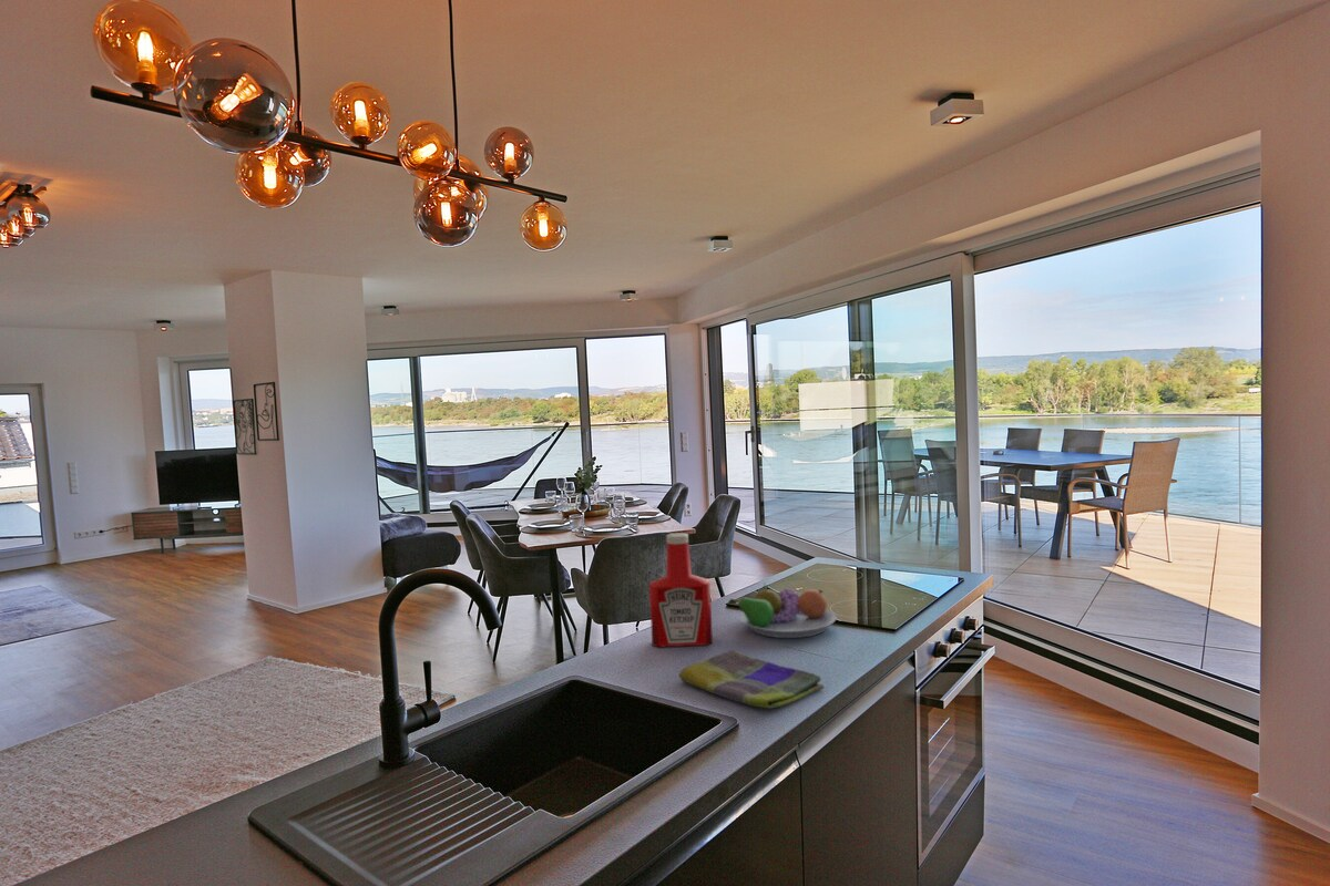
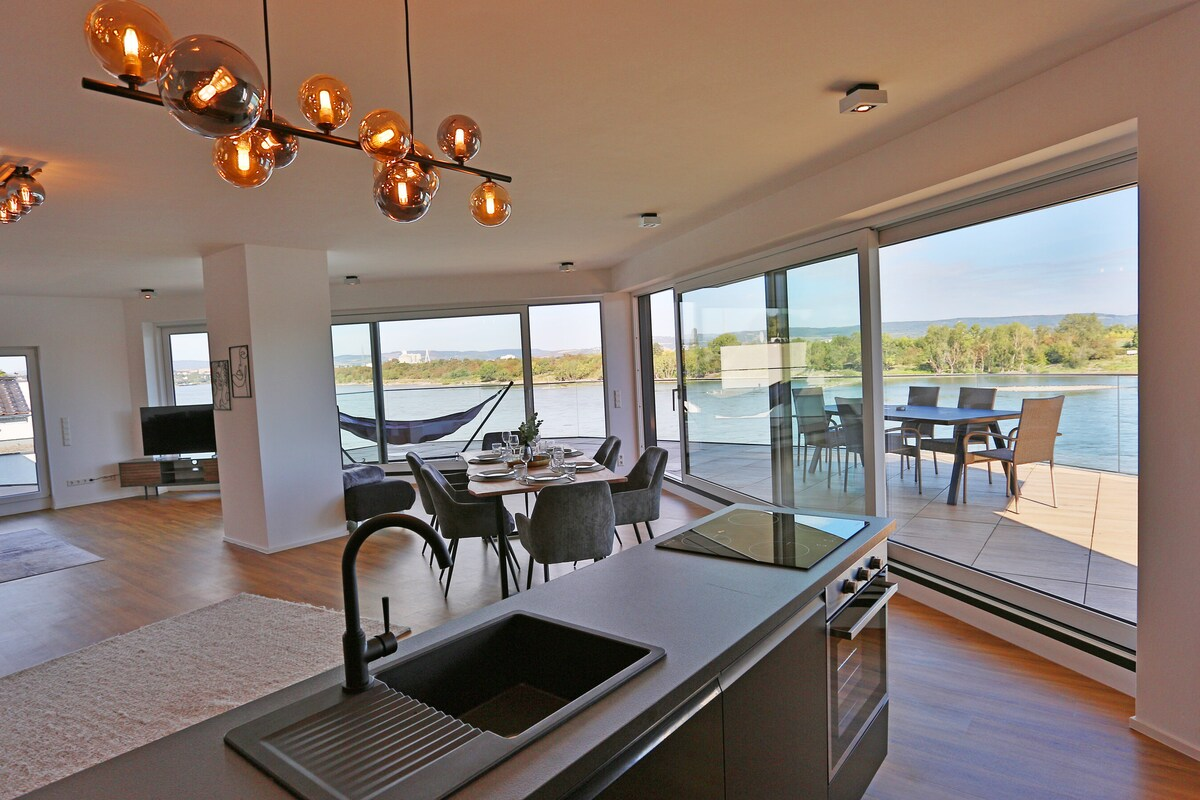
- dish towel [678,649,826,710]
- soap bottle [648,532,714,648]
- fruit bowl [728,581,838,639]
